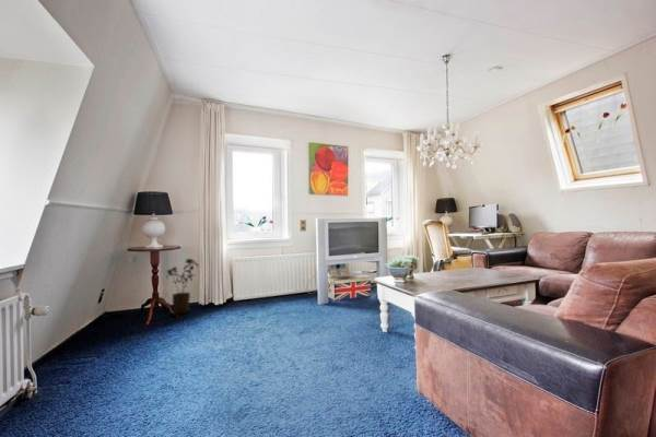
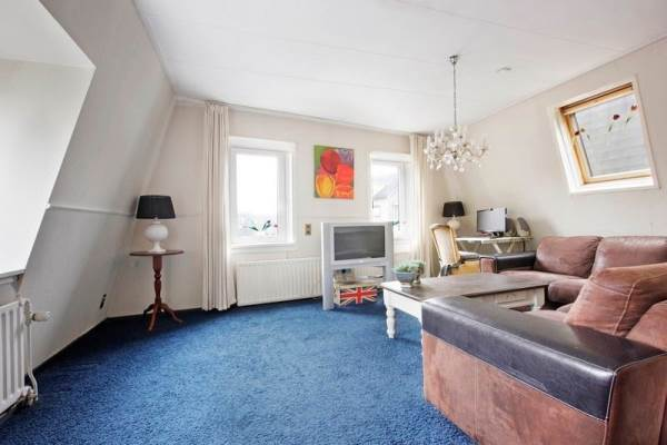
- house plant [166,258,200,315]
